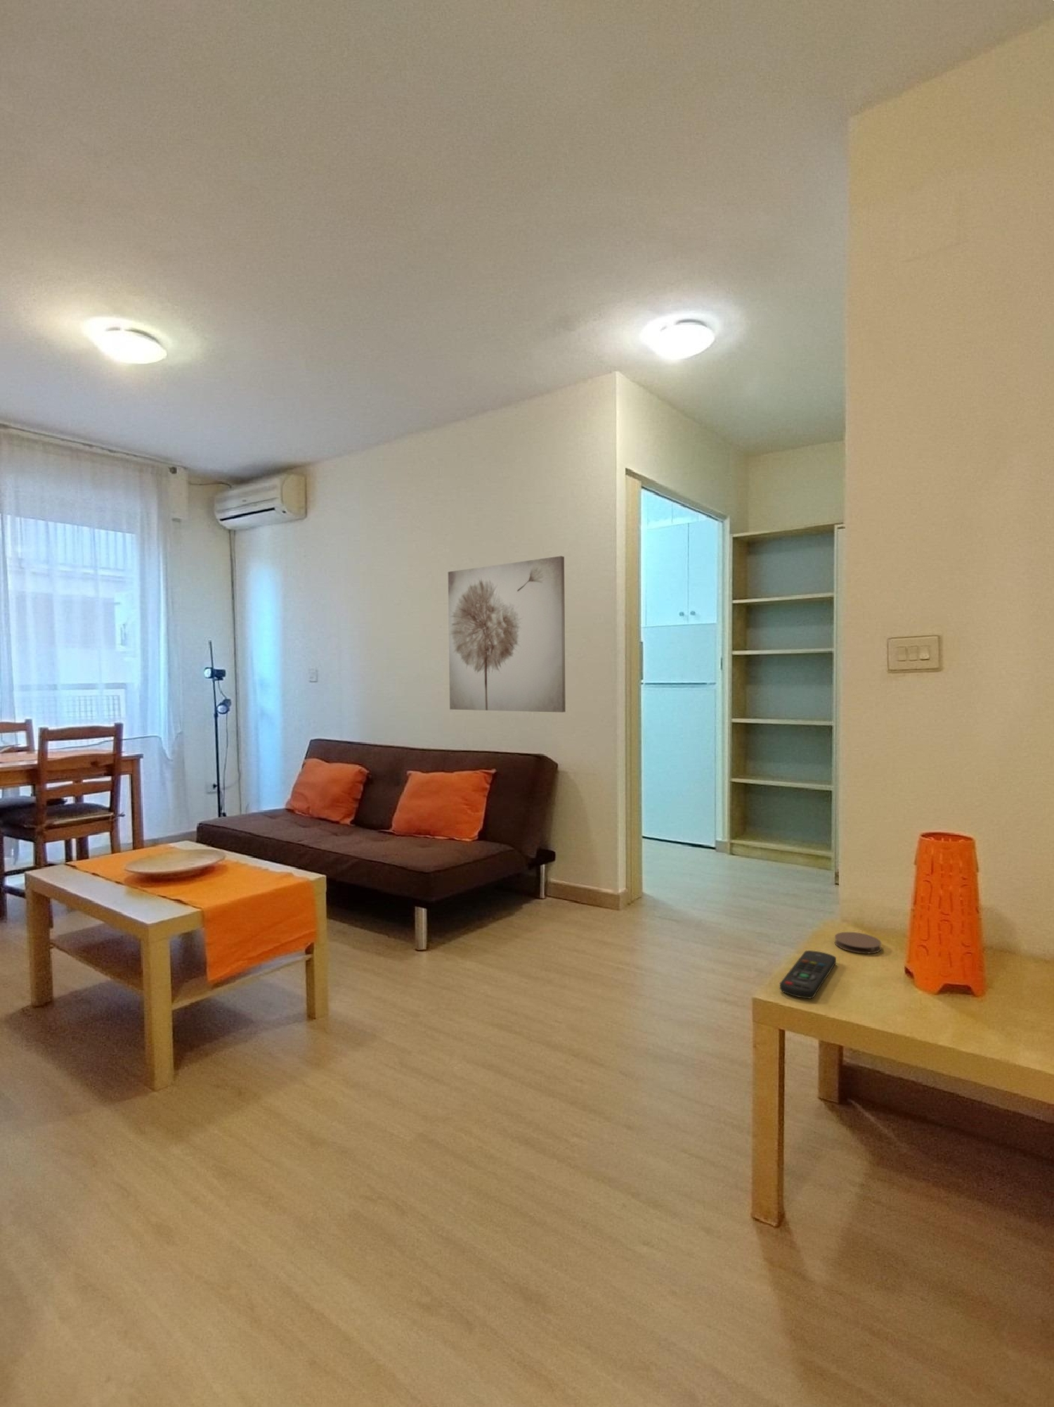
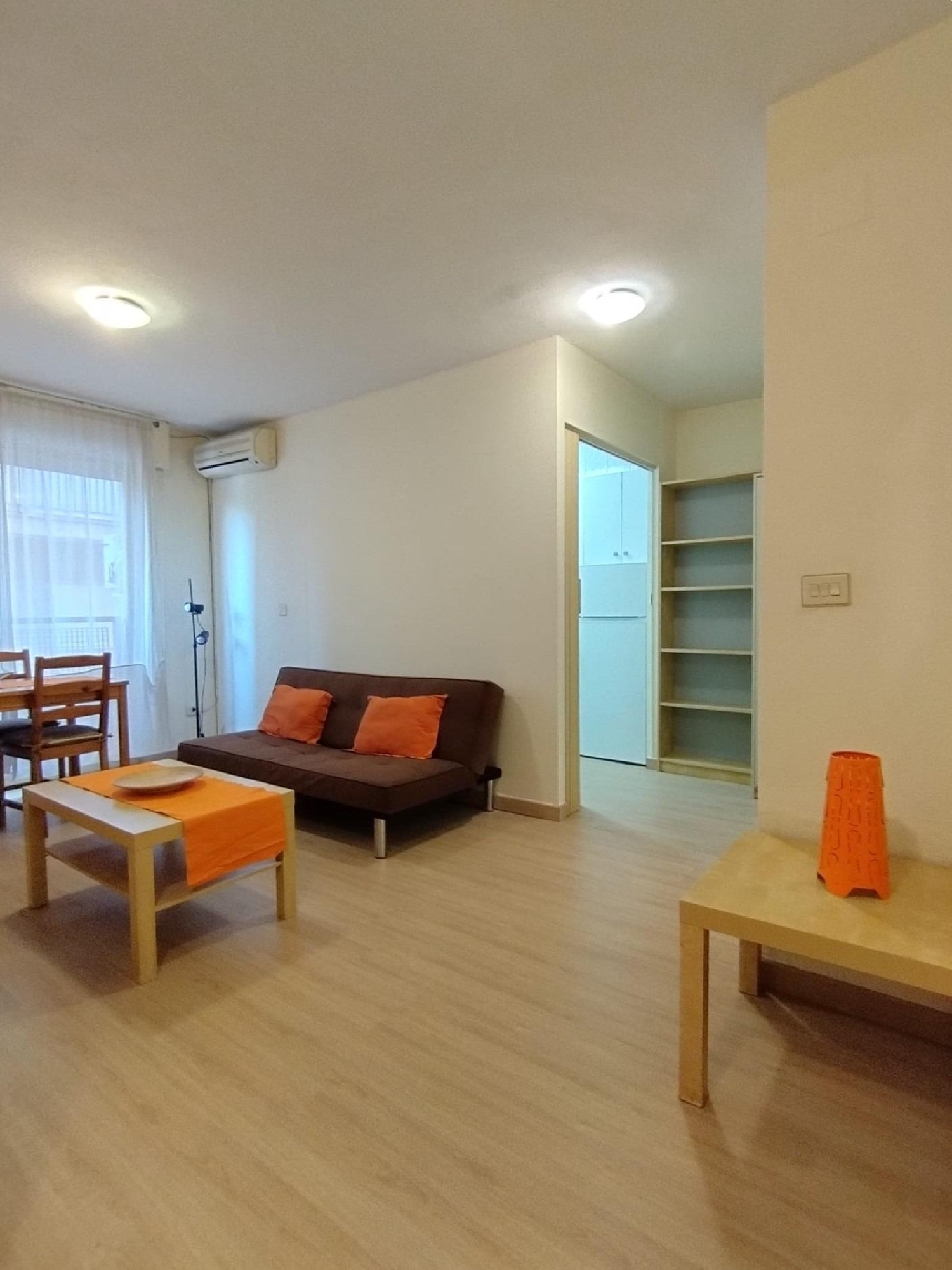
- coaster [834,932,882,954]
- wall art [447,555,567,713]
- remote control [779,949,837,999]
